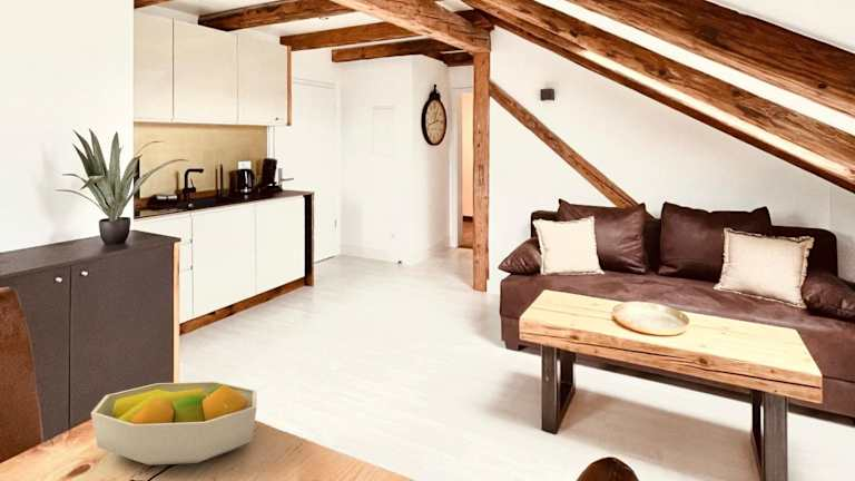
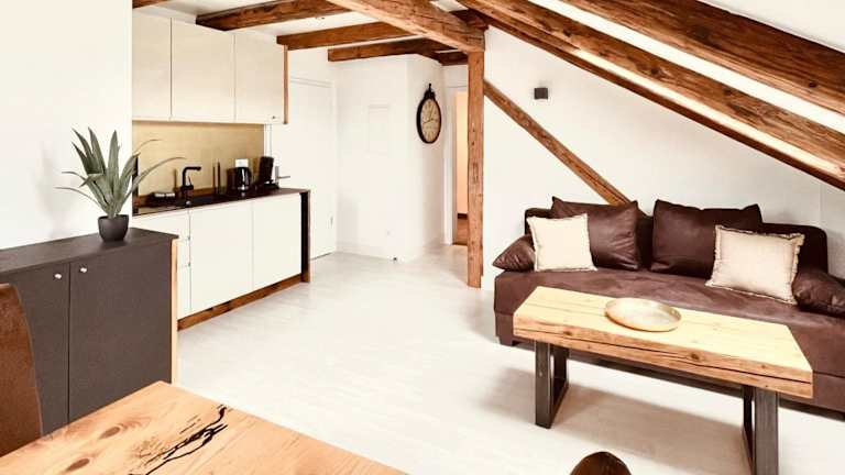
- fruit bowl [90,381,258,467]
